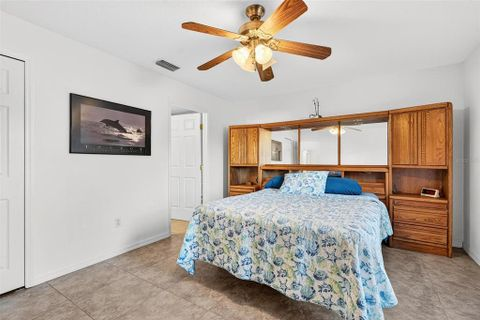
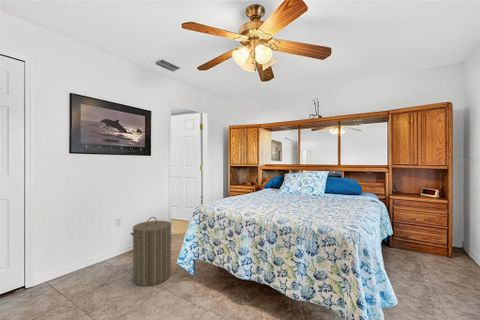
+ laundry hamper [129,216,172,287]
